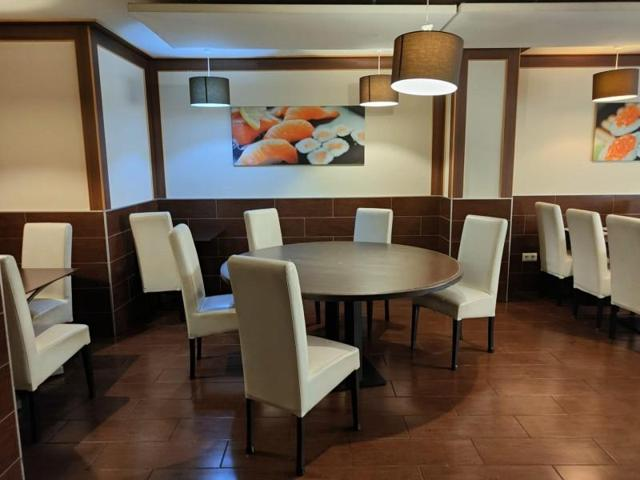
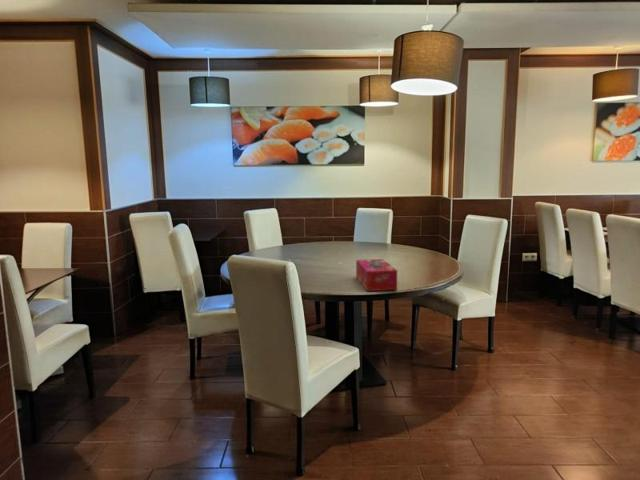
+ tissue box [355,258,398,292]
